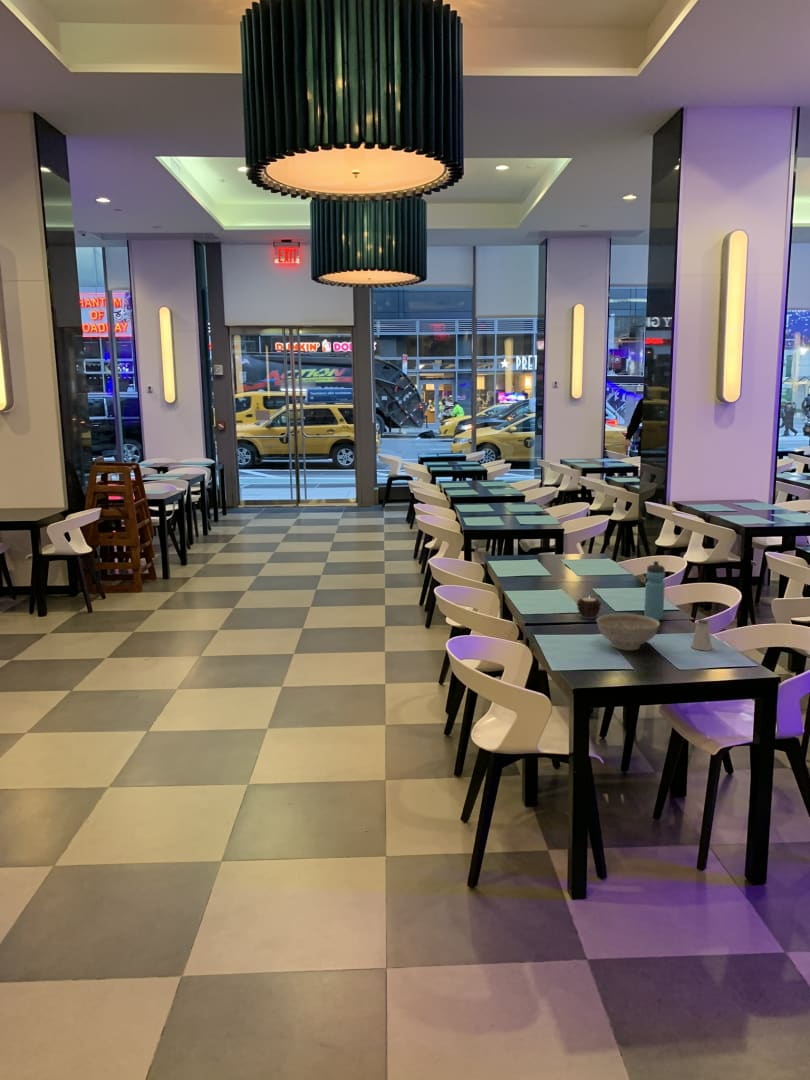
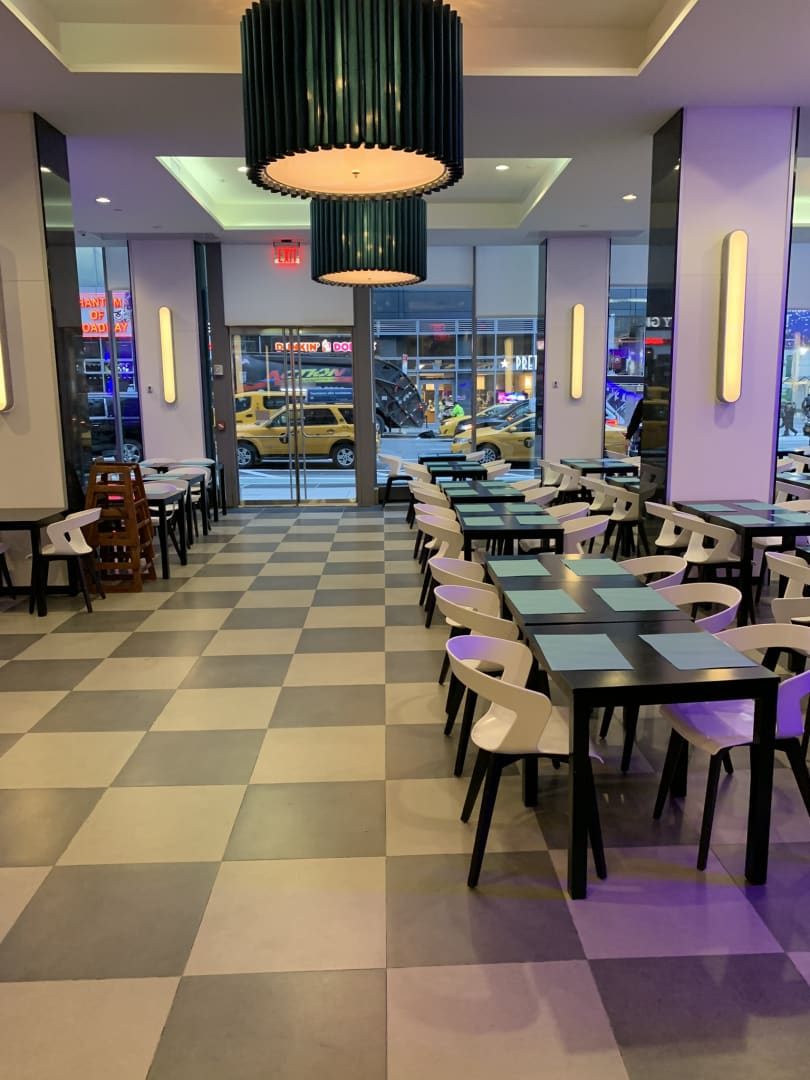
- decorative bowl [595,613,661,651]
- candle [576,594,602,620]
- saltshaker [690,618,713,651]
- water bottle [643,560,666,621]
